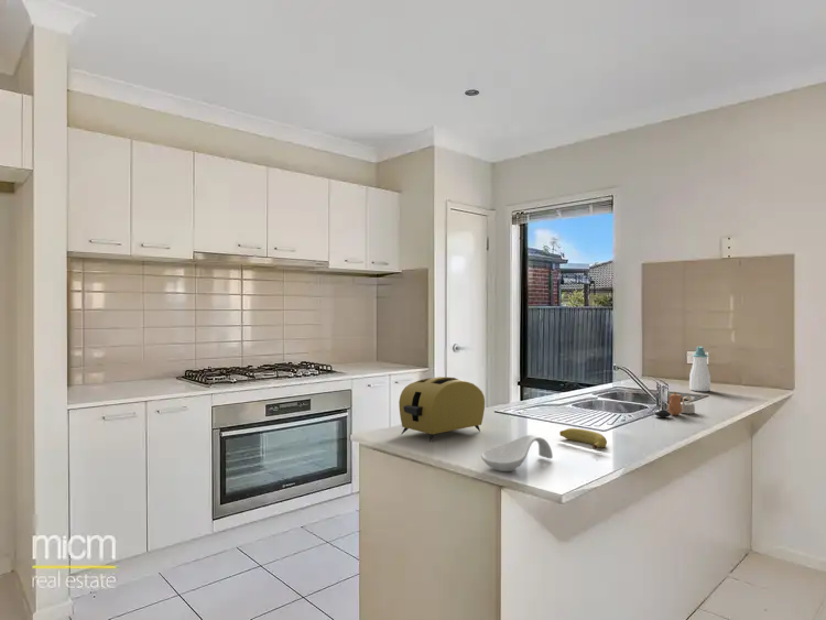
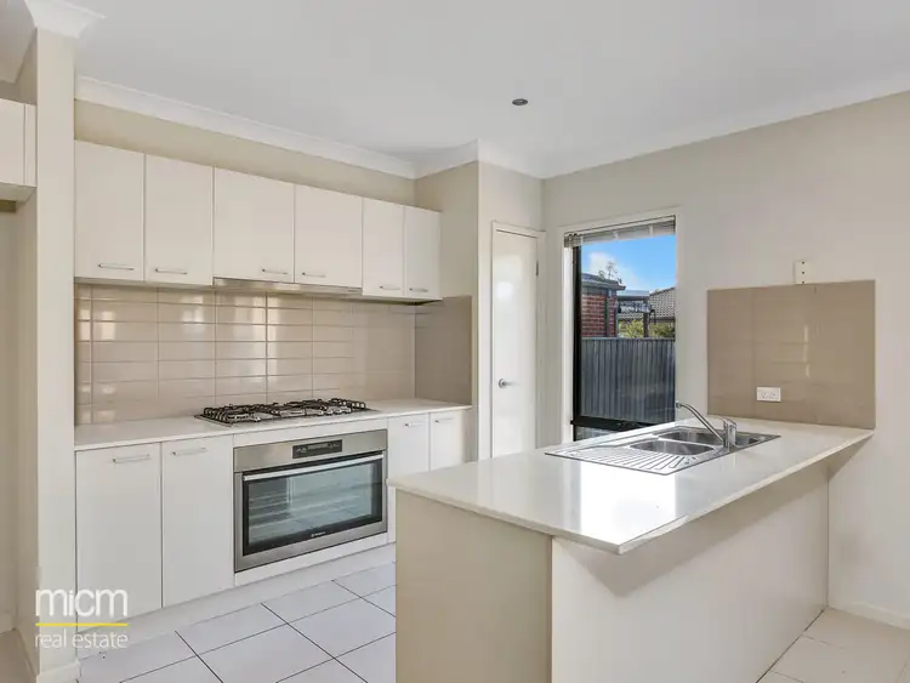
- banana [558,427,608,450]
- toaster [398,376,486,443]
- teapot [653,391,696,418]
- soap bottle [688,346,711,392]
- spoon rest [480,434,554,472]
